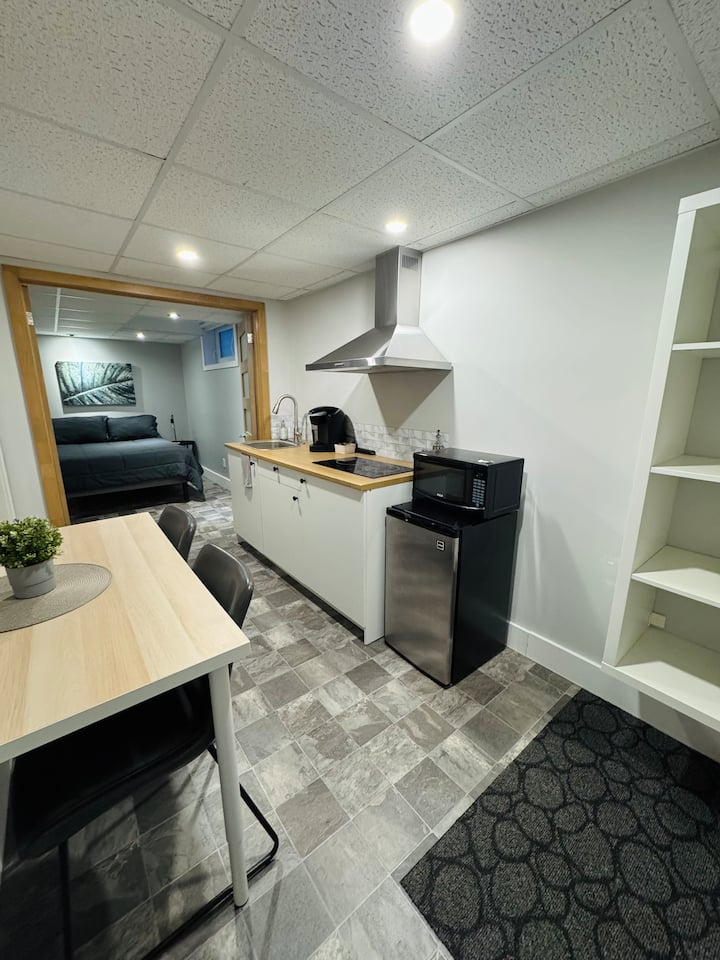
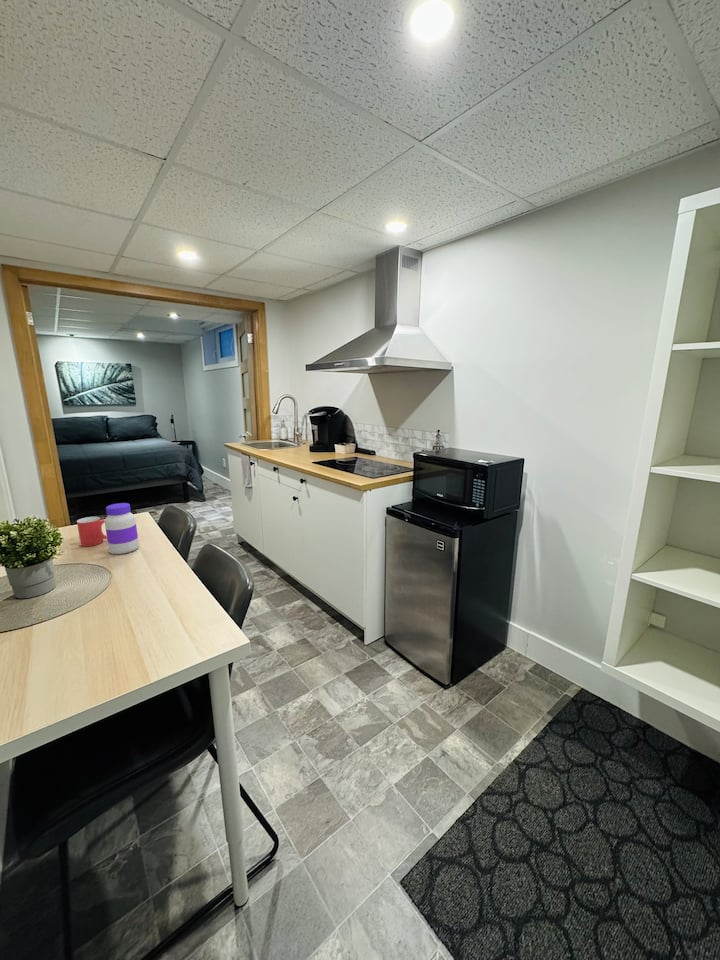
+ mug [76,516,107,547]
+ jar [104,502,140,555]
